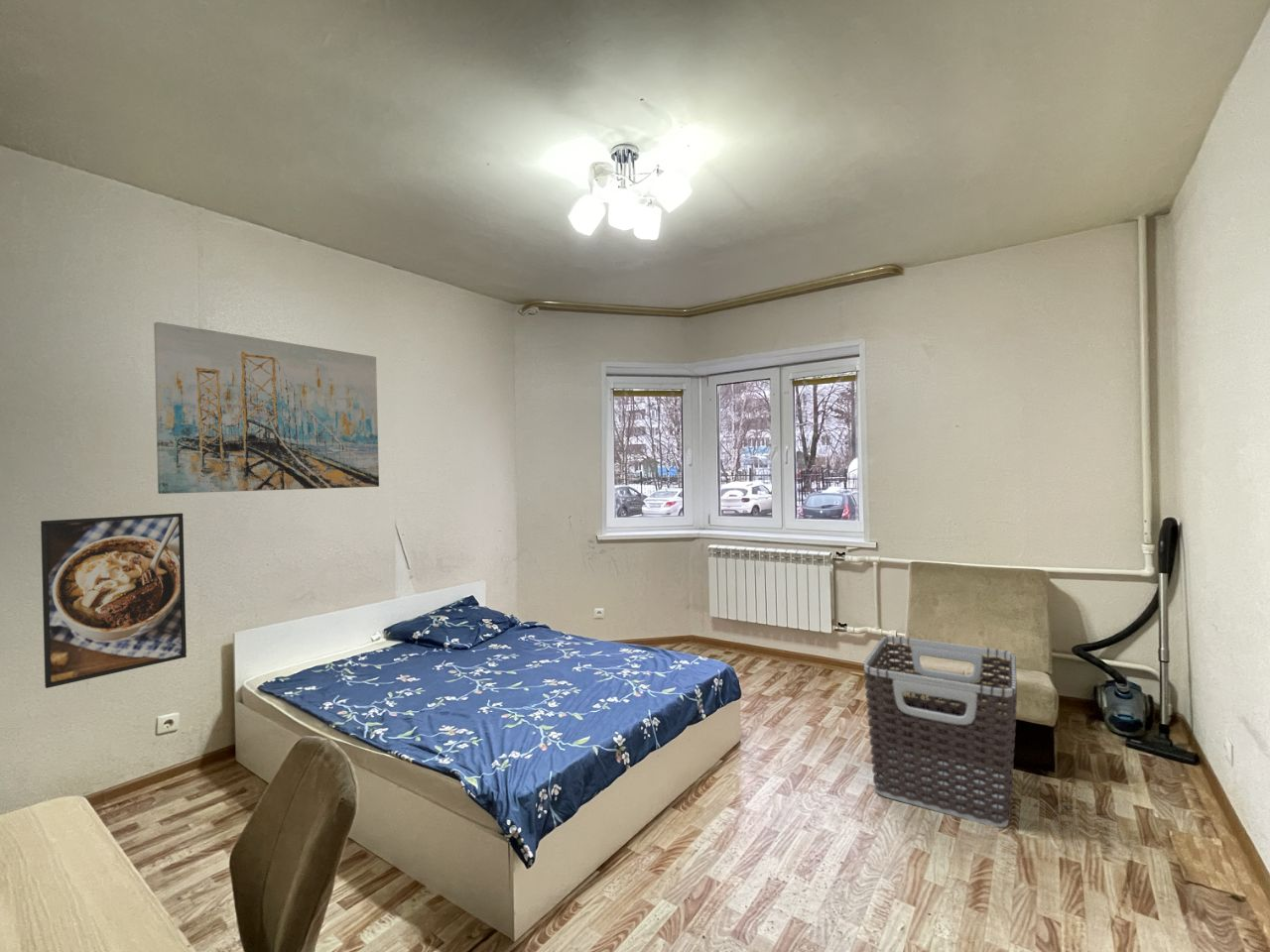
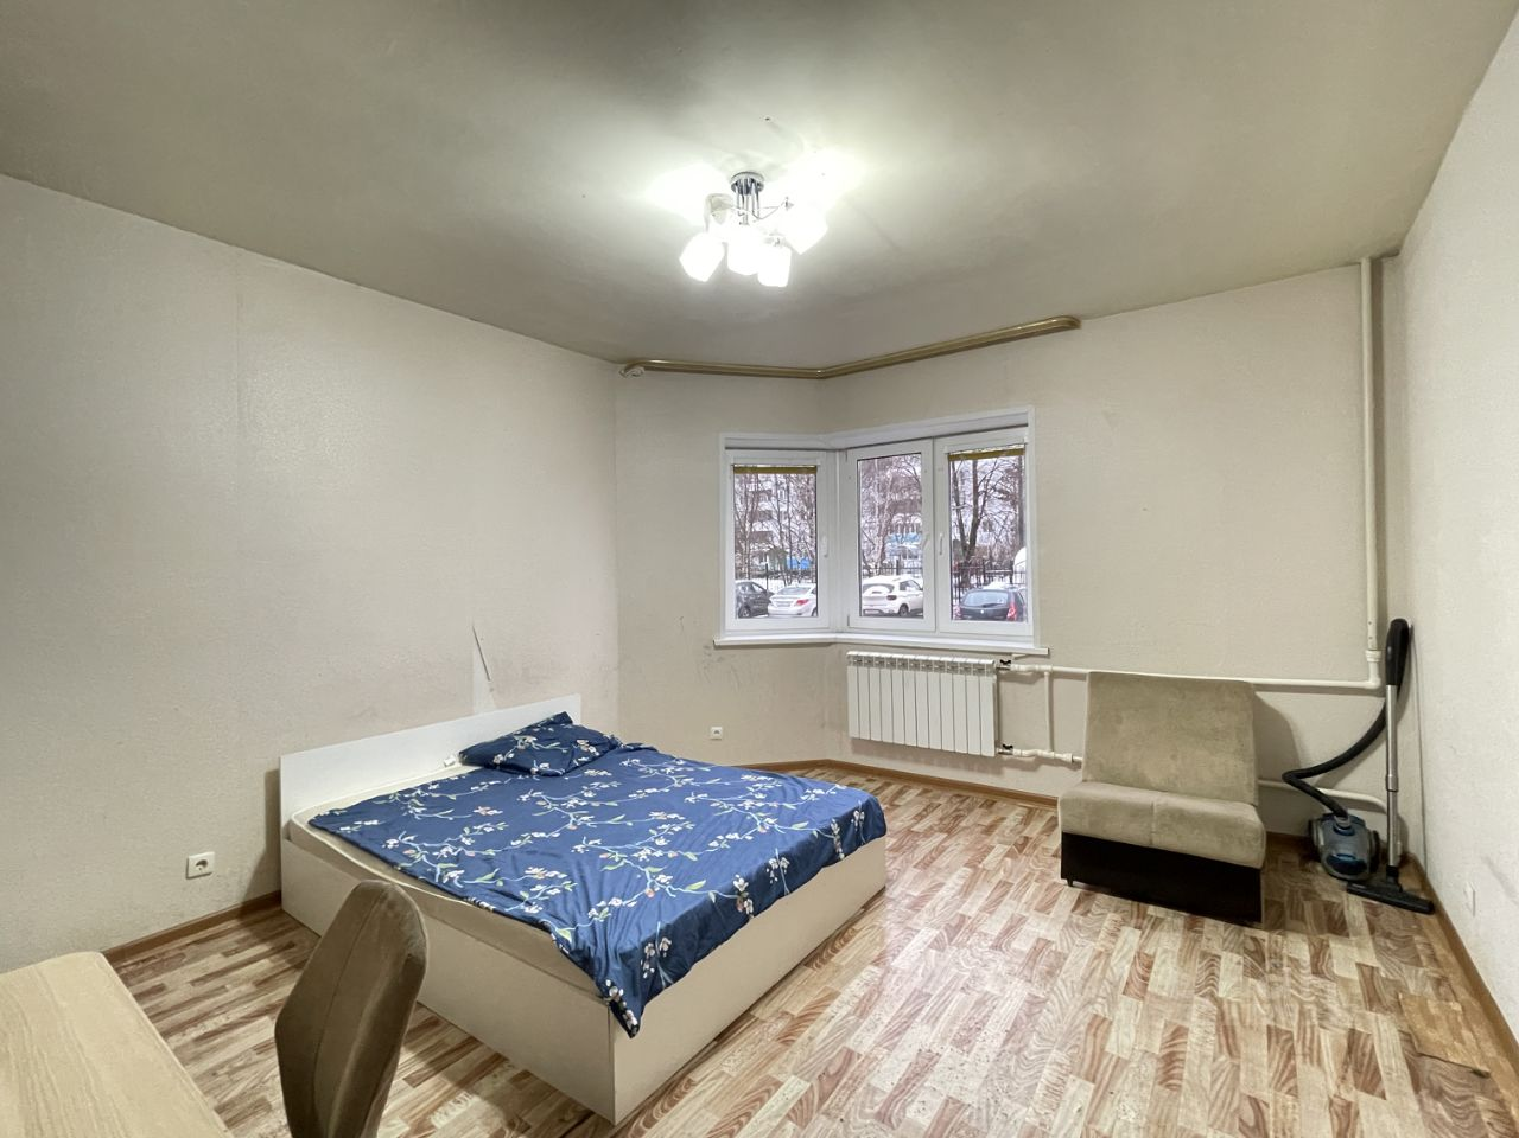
- clothes hamper [862,635,1018,828]
- wall art [153,321,380,495]
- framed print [40,513,188,689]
